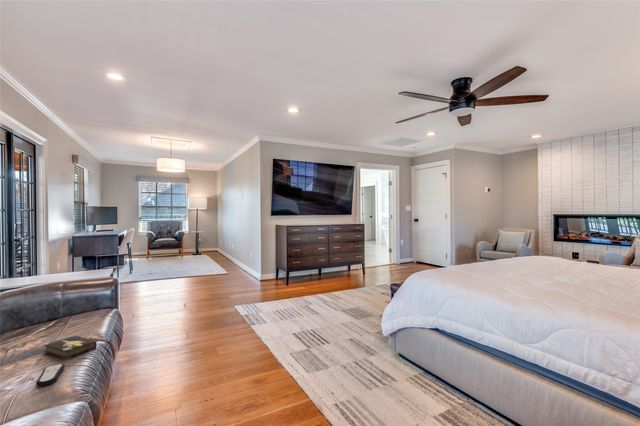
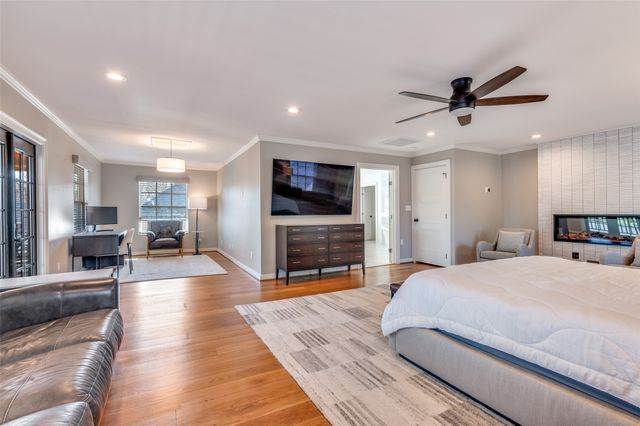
- remote control [35,363,66,387]
- hardback book [42,334,98,360]
